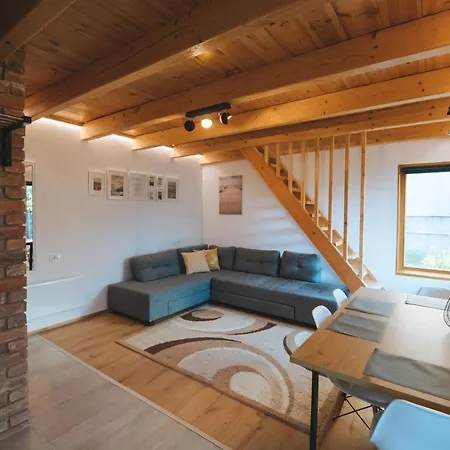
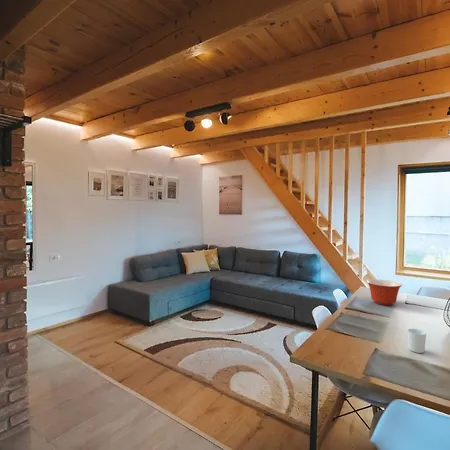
+ cup [407,328,427,354]
+ mixing bowl [366,279,403,306]
